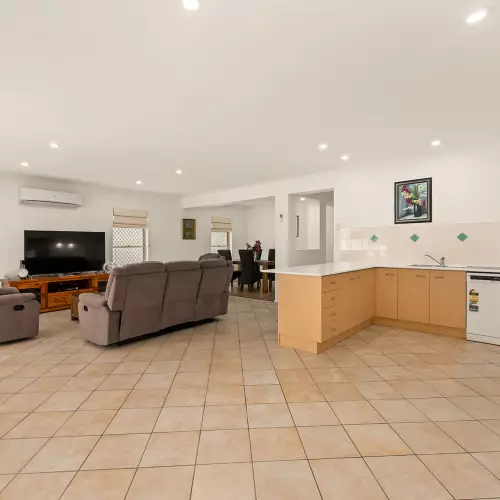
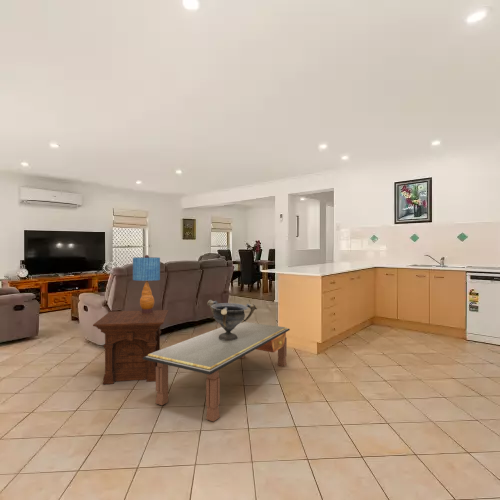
+ side table [92,309,169,385]
+ coffee table [143,321,291,423]
+ decorative bowl [207,299,258,340]
+ table lamp [132,254,161,313]
